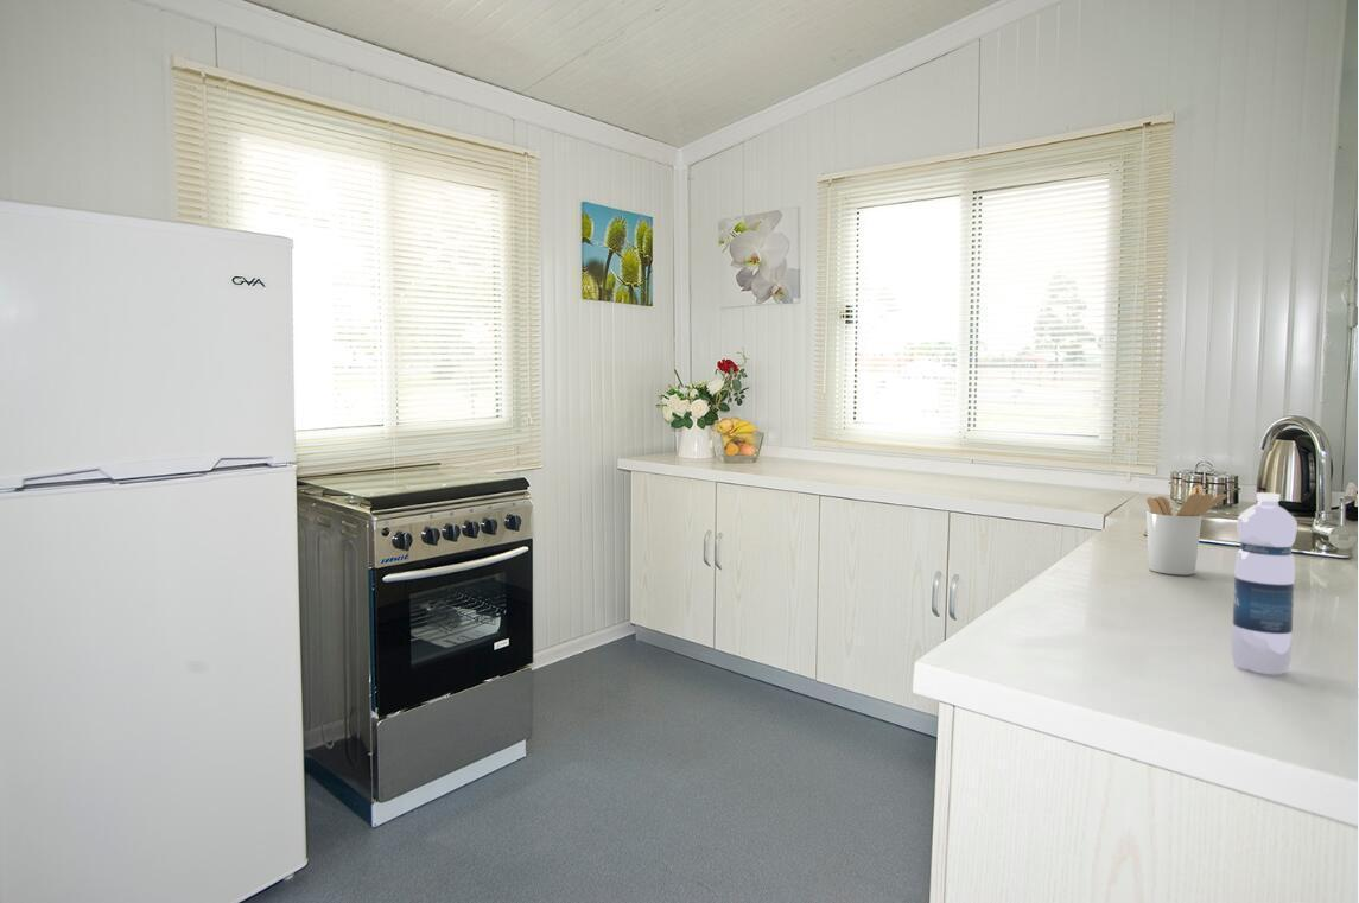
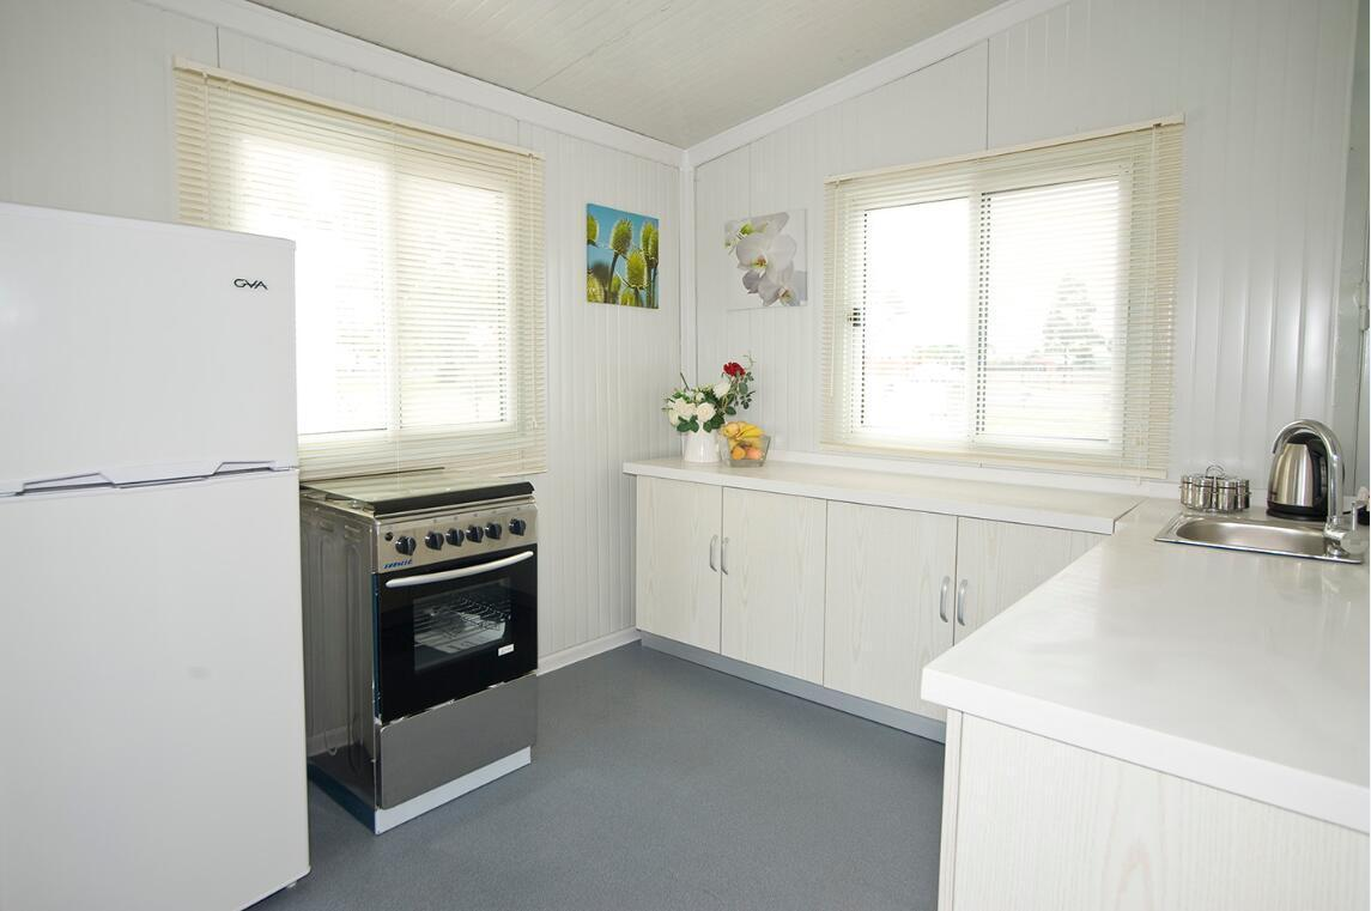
- water bottle [1230,491,1298,675]
- utensil holder [1145,484,1228,577]
